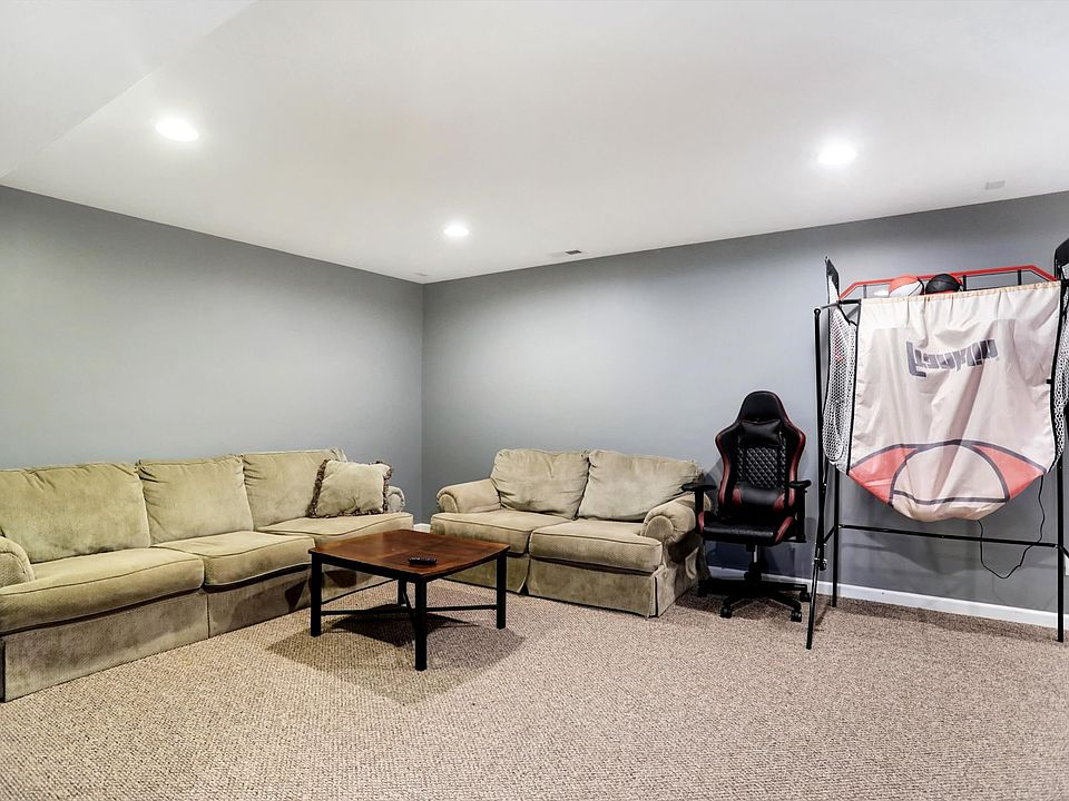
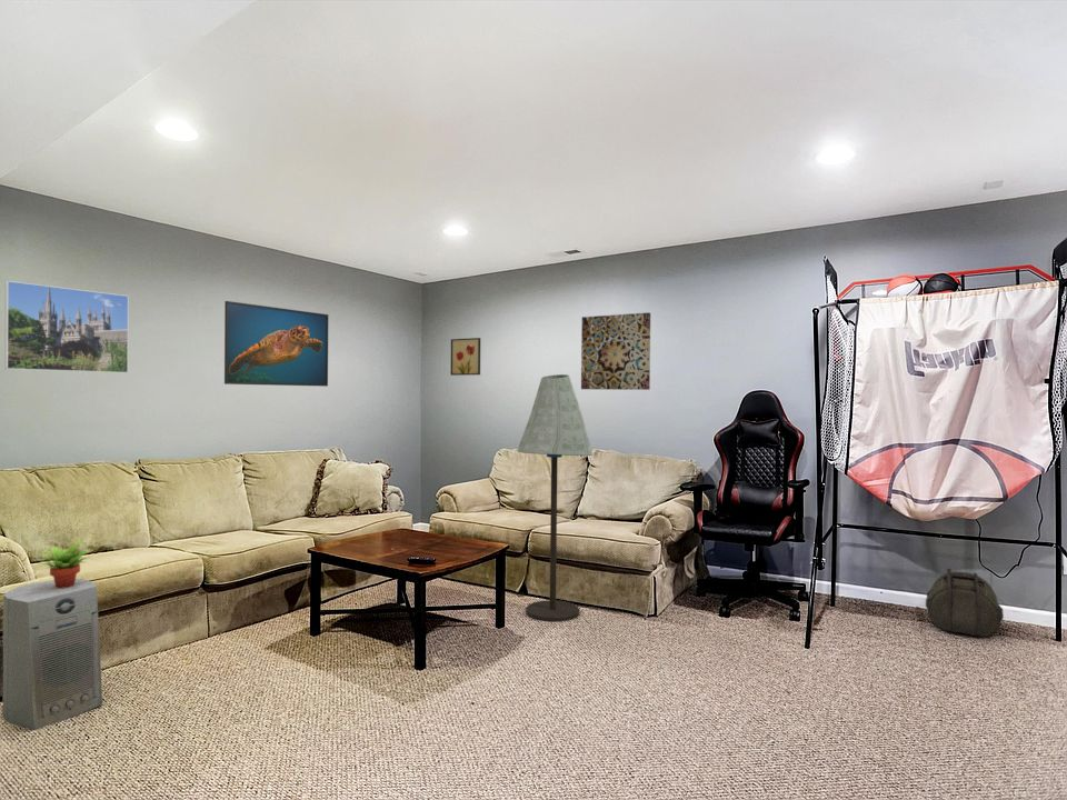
+ wall art [580,311,651,391]
+ fan [1,578,103,731]
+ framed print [223,300,329,388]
+ backpack [925,568,1005,638]
+ succulent plant [38,538,93,589]
+ floor lamp [516,373,594,623]
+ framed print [3,280,130,374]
+ wall art [449,337,481,377]
